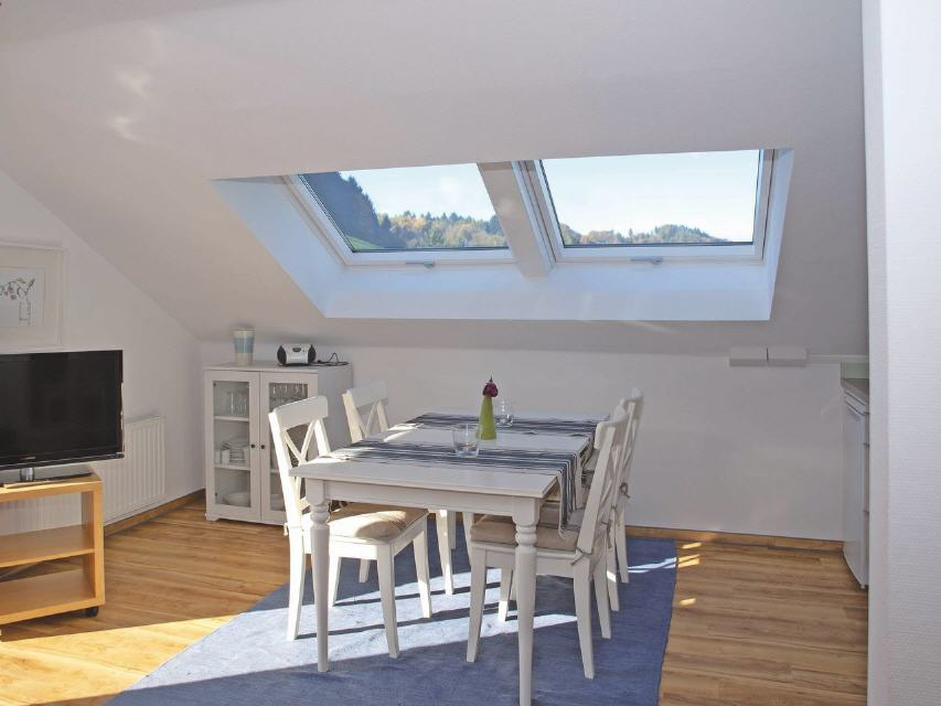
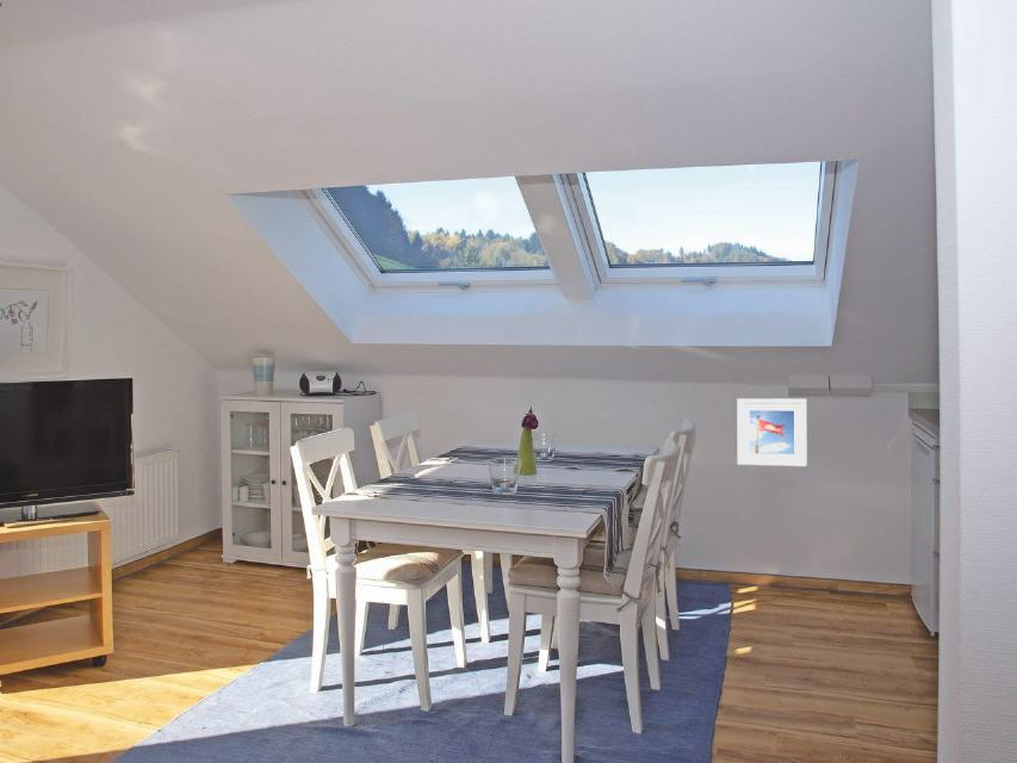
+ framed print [736,397,808,467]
